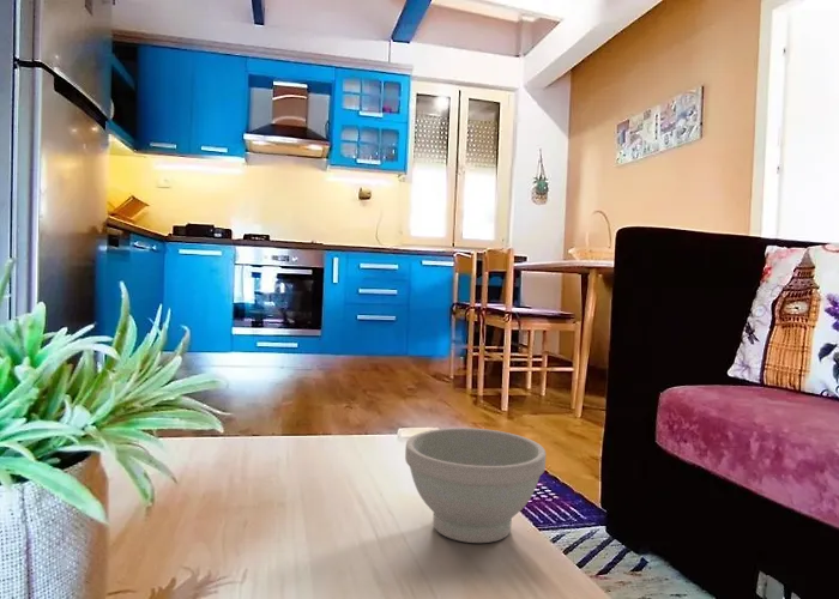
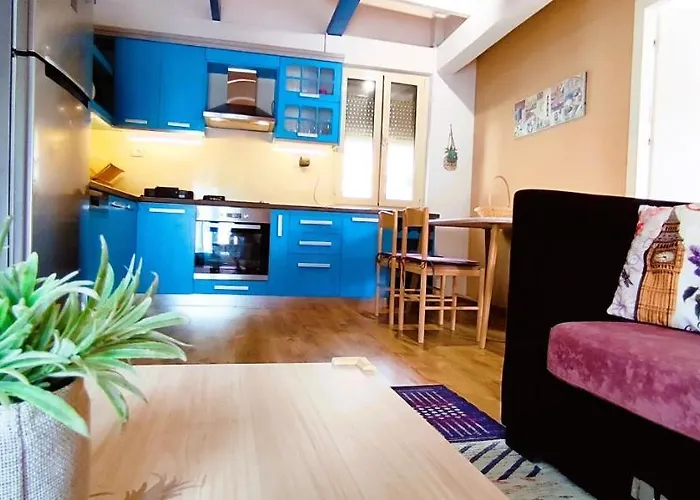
- bowl [404,426,547,544]
